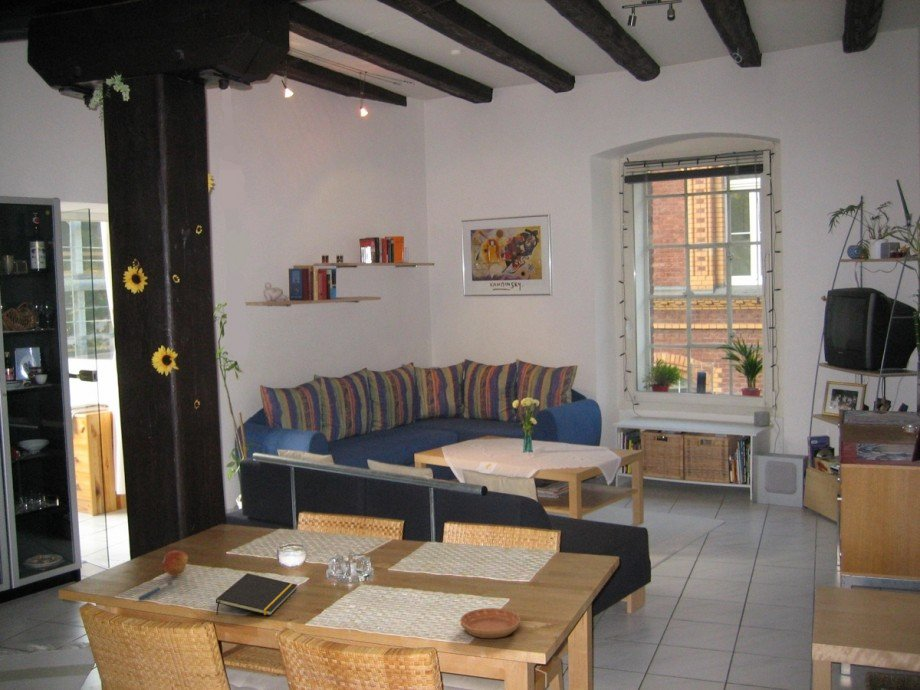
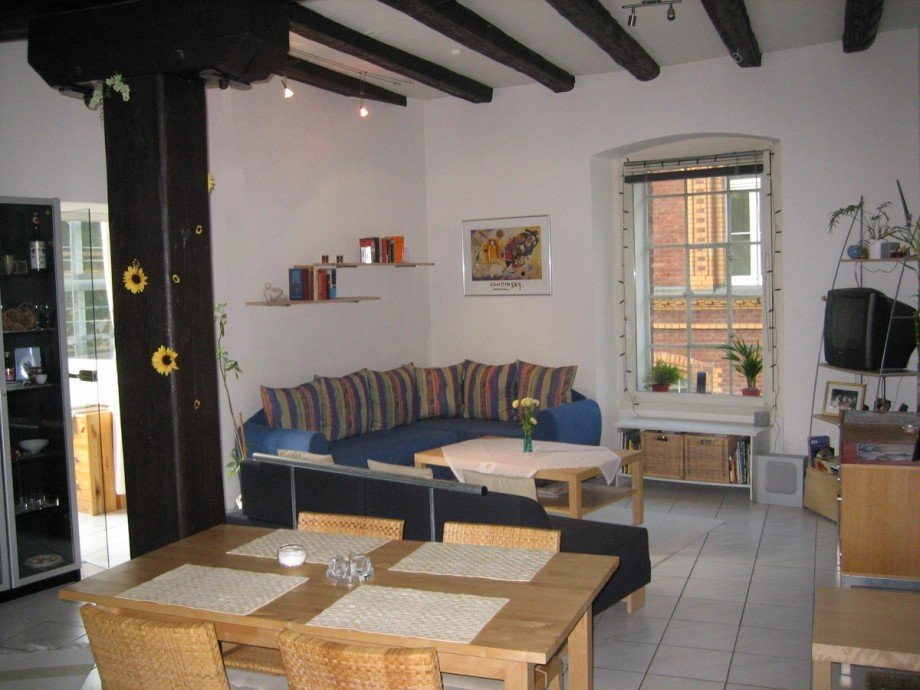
- fruit [161,550,189,577]
- saucer [459,607,521,639]
- pen [137,581,174,600]
- notepad [215,572,298,617]
